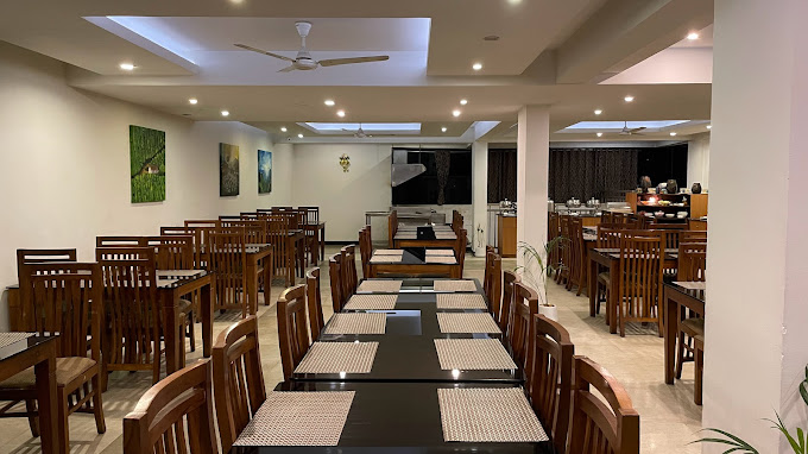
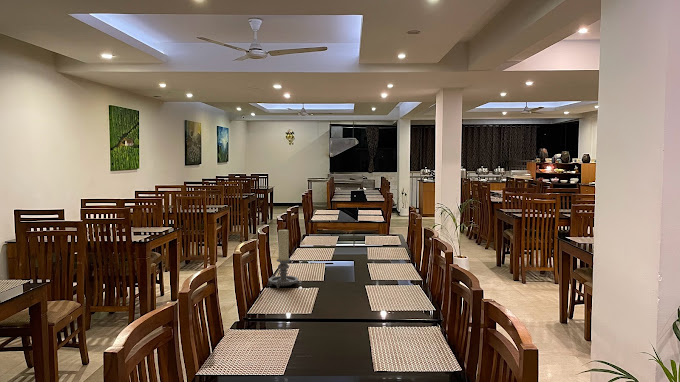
+ candle holder [268,228,300,289]
